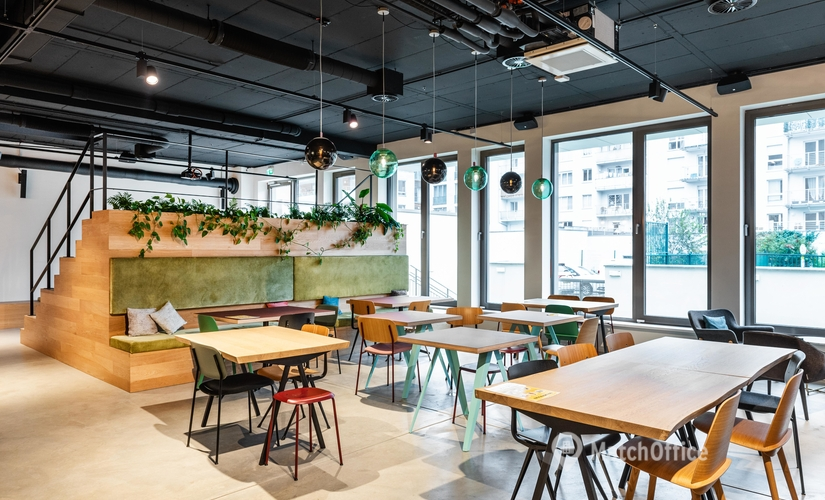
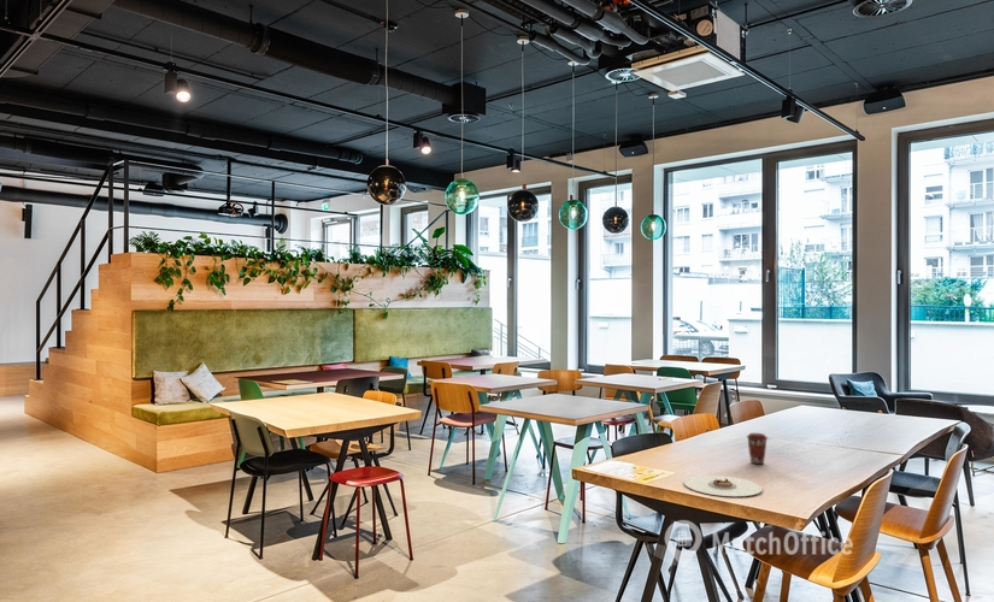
+ coffee cup [746,432,769,465]
+ plate [683,474,763,497]
